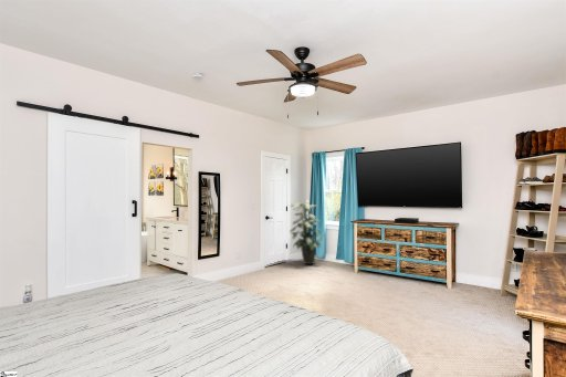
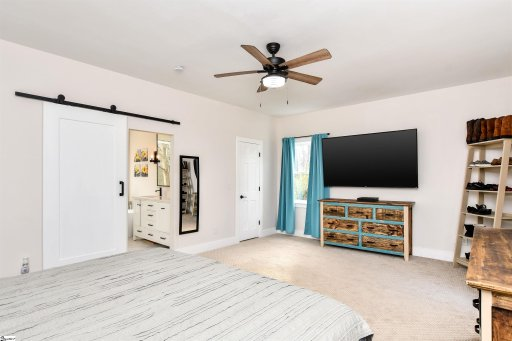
- indoor plant [289,199,324,265]
